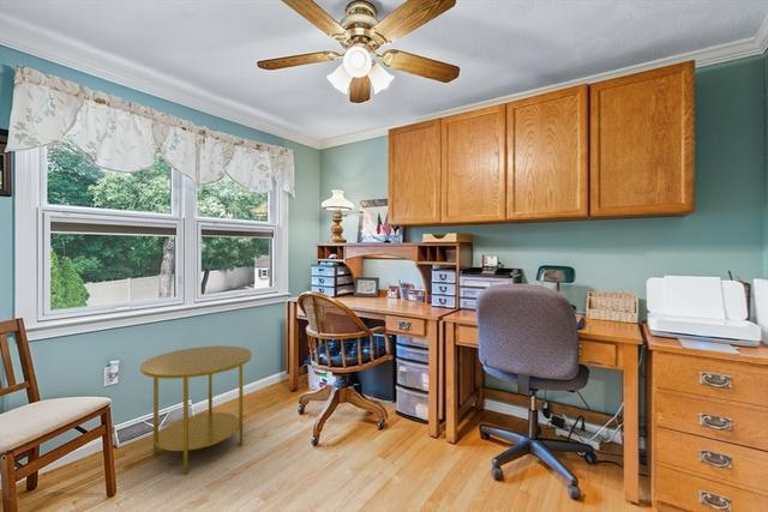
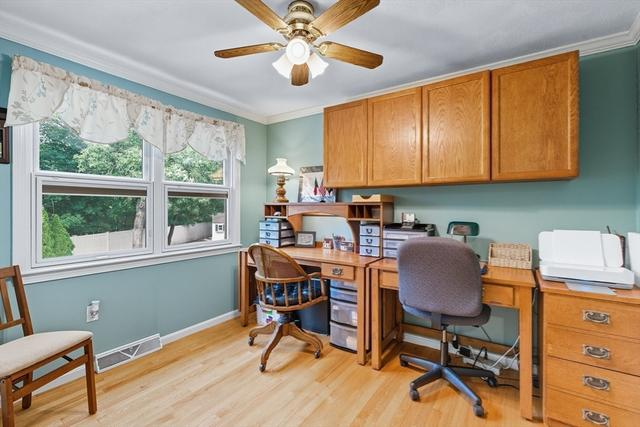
- side table [139,345,253,475]
